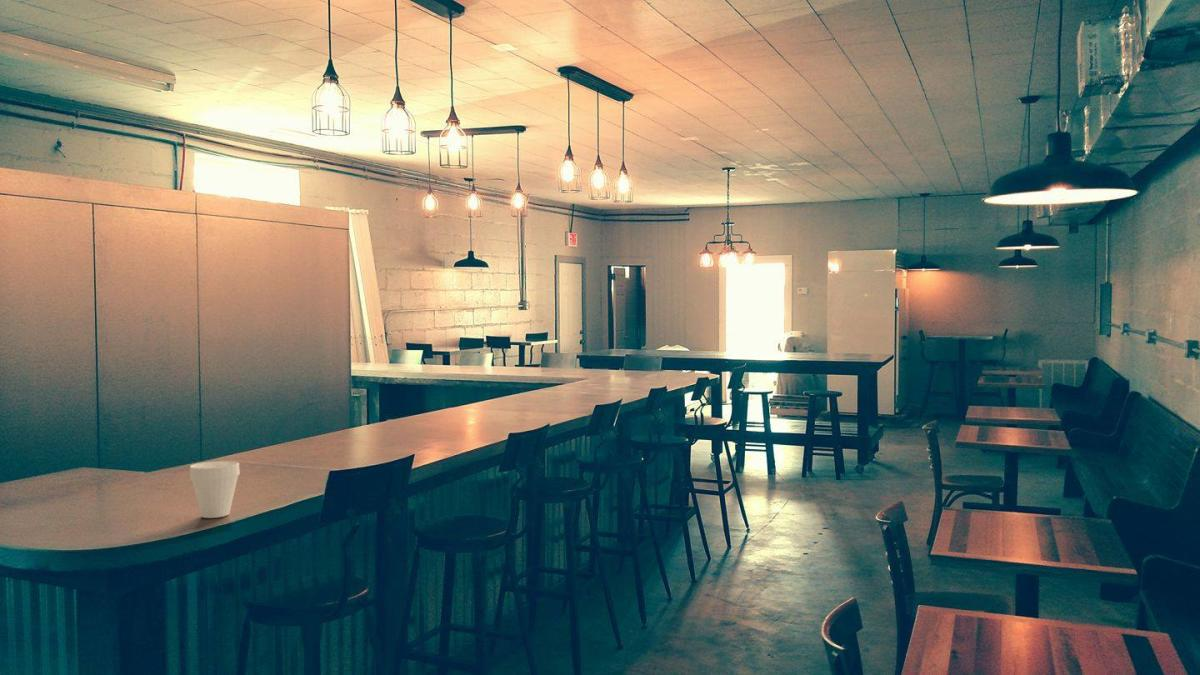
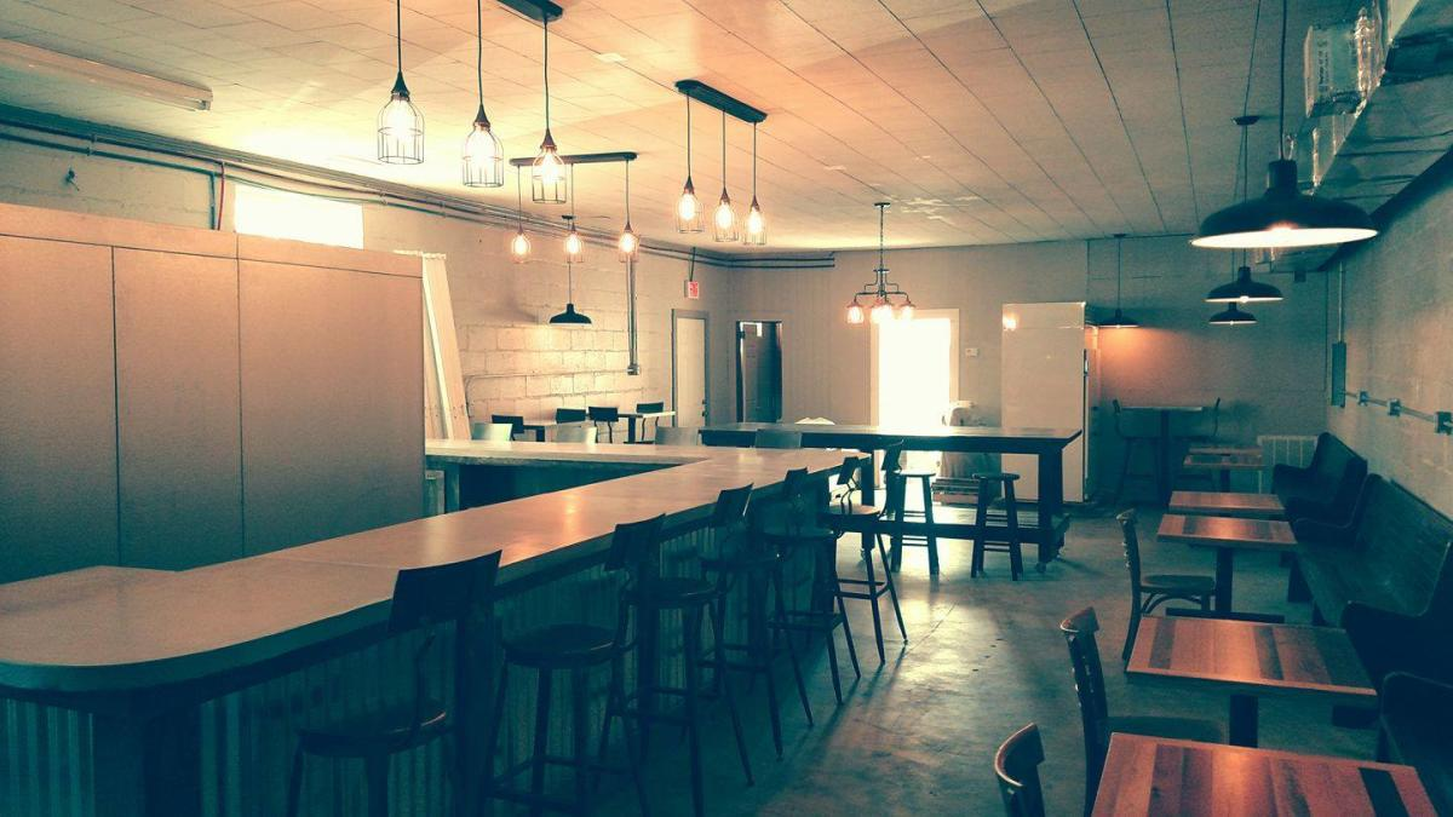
- cup [189,460,241,519]
